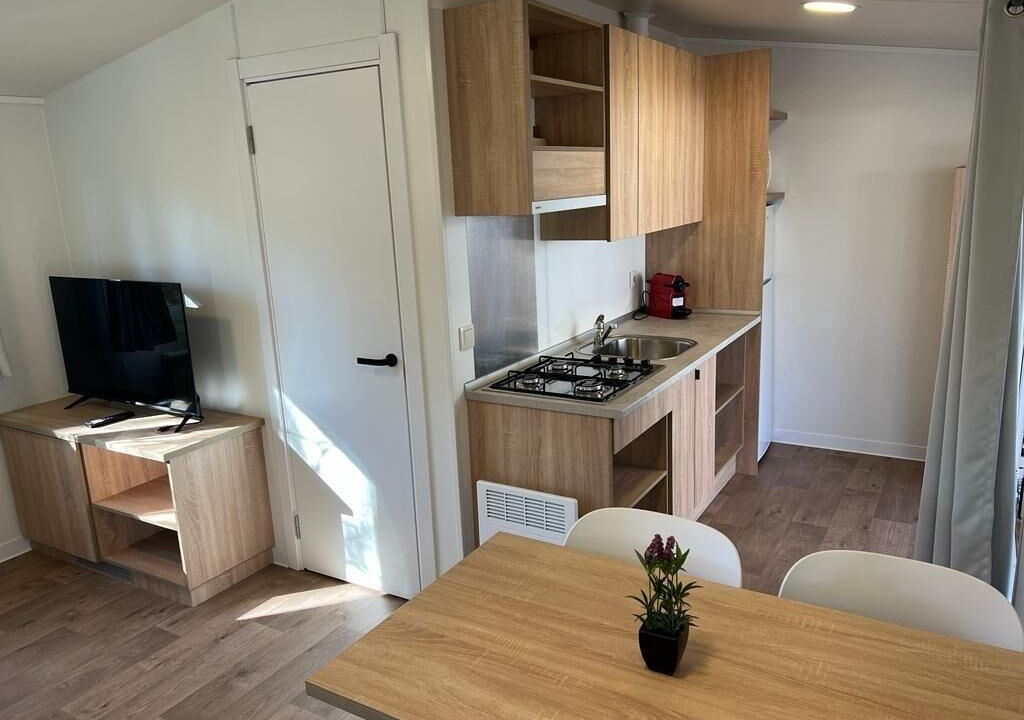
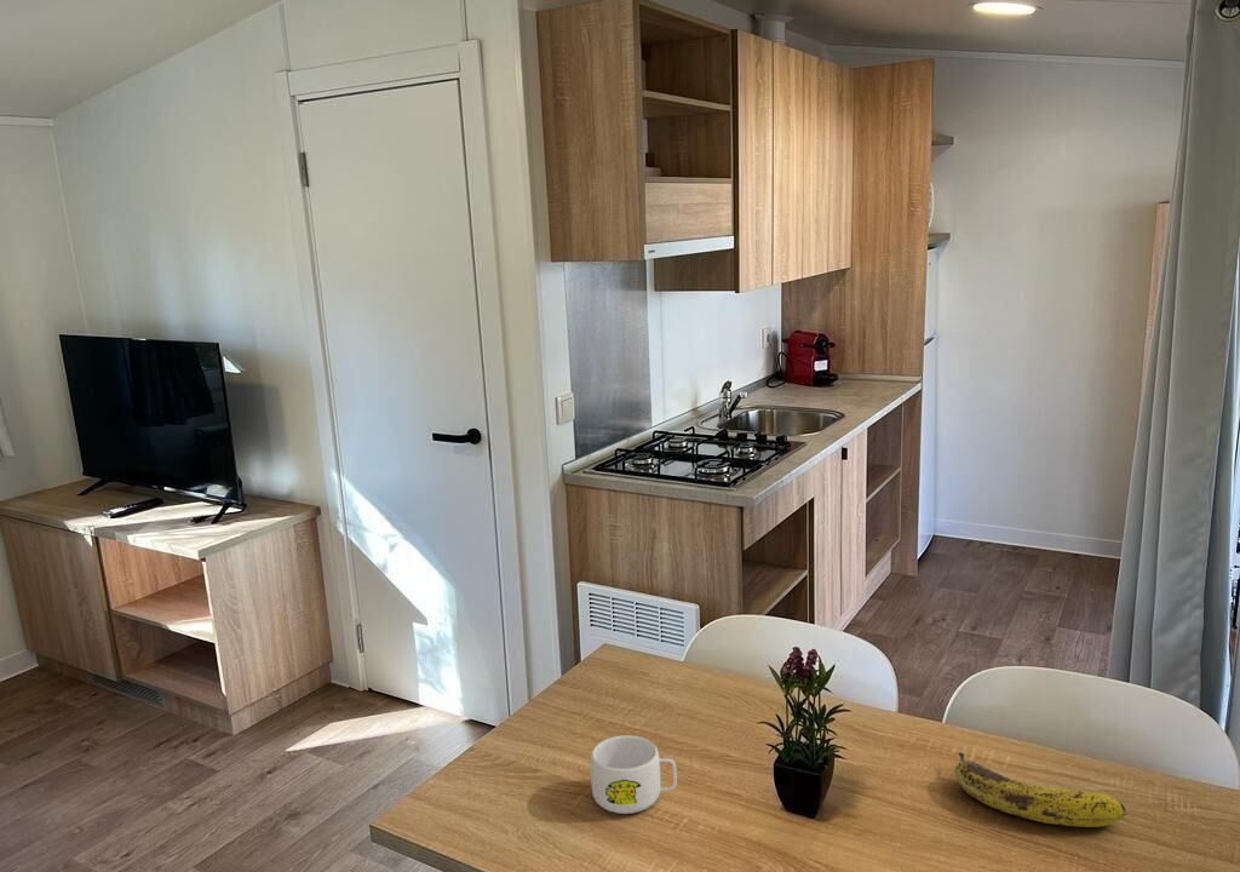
+ fruit [953,752,1127,828]
+ mug [590,734,678,815]
